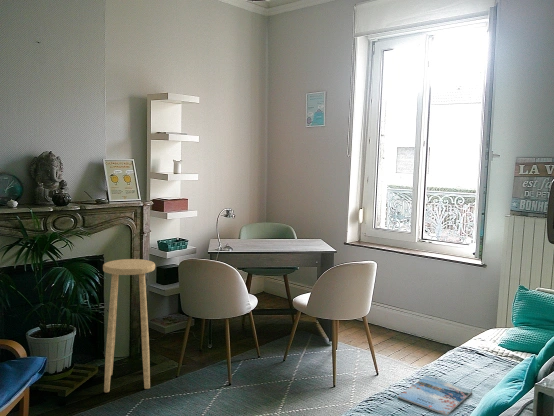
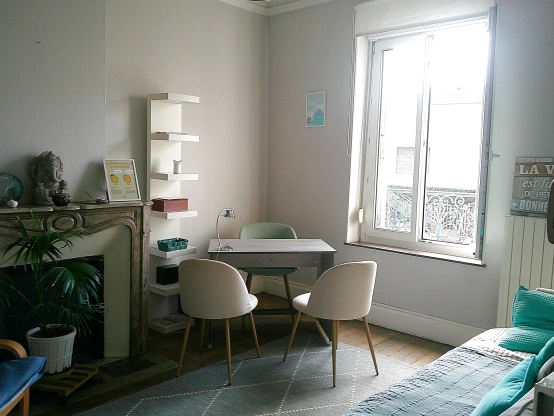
- stool [102,258,156,393]
- magazine [397,375,473,416]
